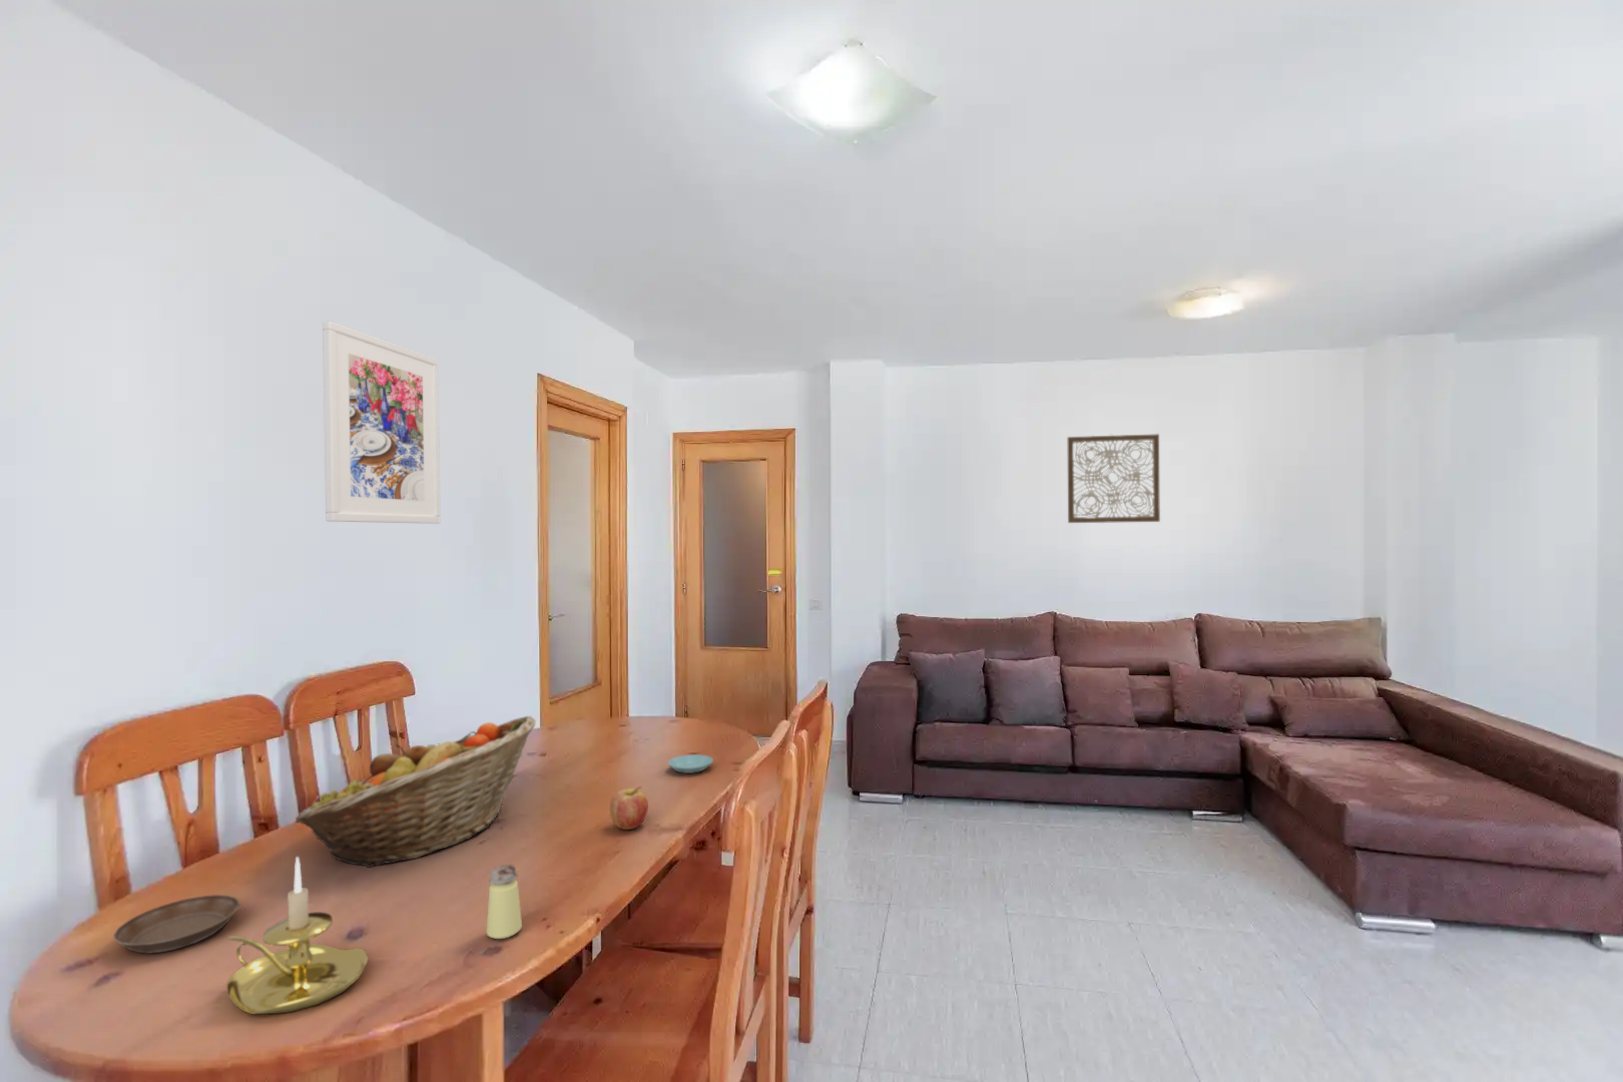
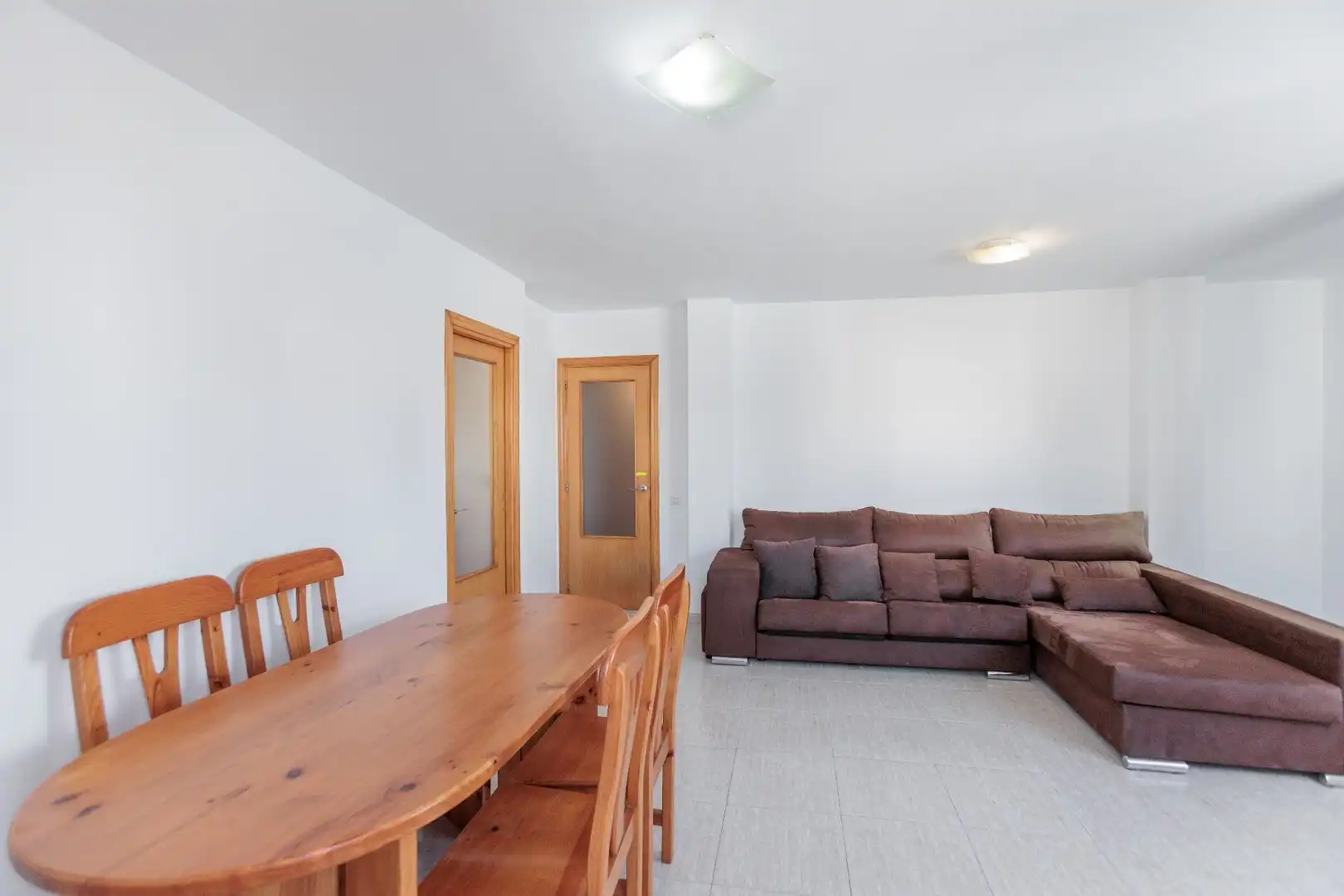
- saucer [668,754,715,774]
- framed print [321,320,442,525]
- saltshaker [485,863,523,940]
- candle holder [226,856,370,1014]
- wall art [1066,432,1162,524]
- fruit [609,785,650,831]
- fruit basket [293,715,537,868]
- saucer [114,894,242,954]
